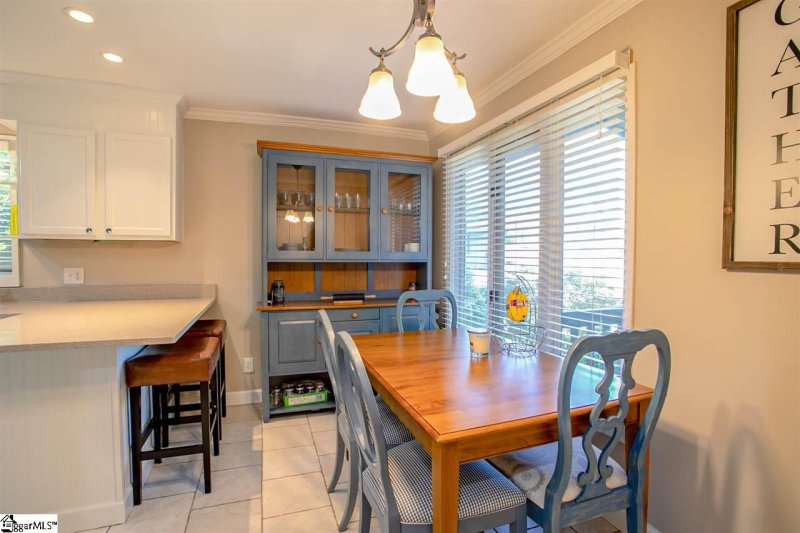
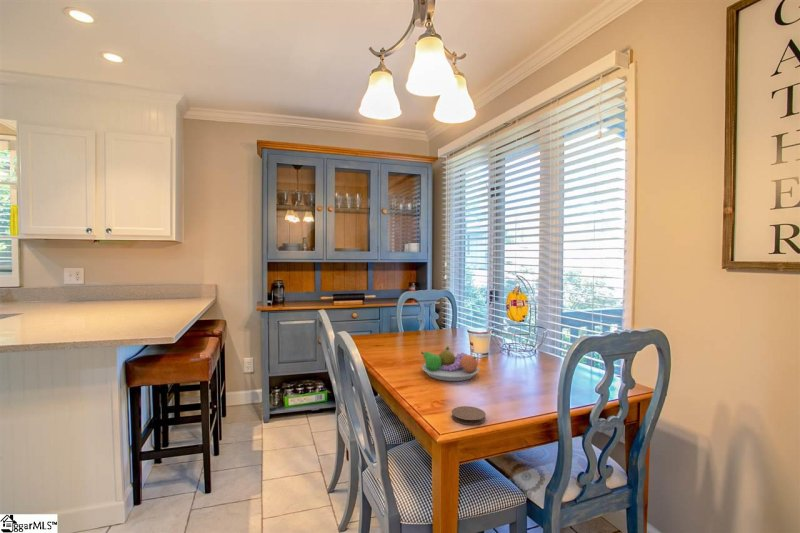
+ fruit bowl [420,345,480,382]
+ coaster [451,405,487,426]
